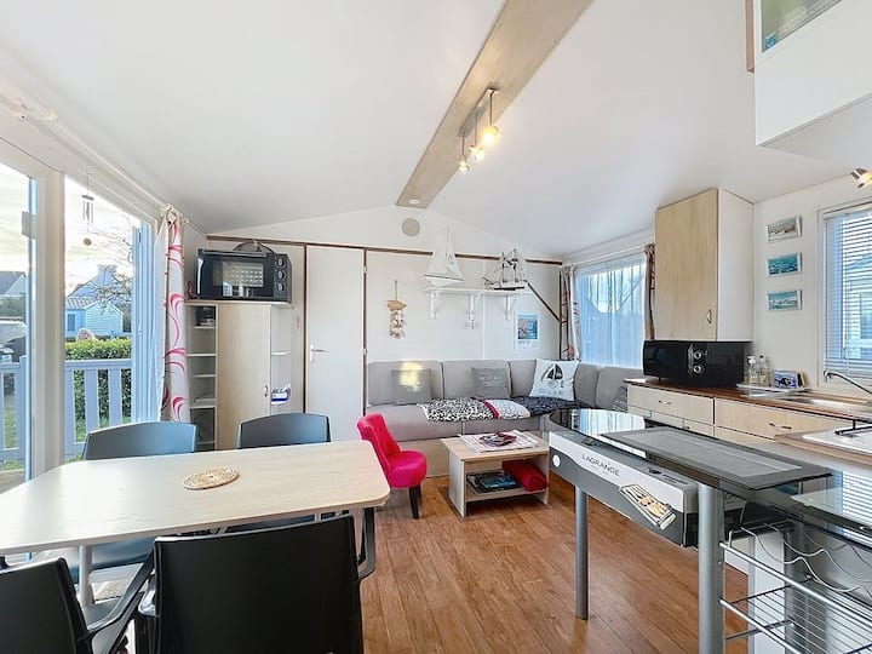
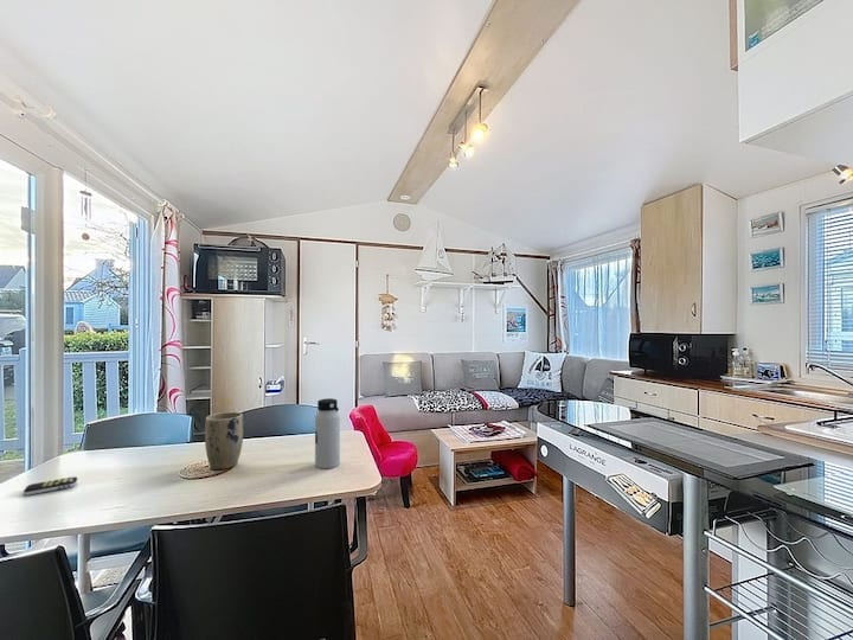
+ plant pot [204,411,244,471]
+ remote control [23,475,78,497]
+ water bottle [314,397,341,469]
